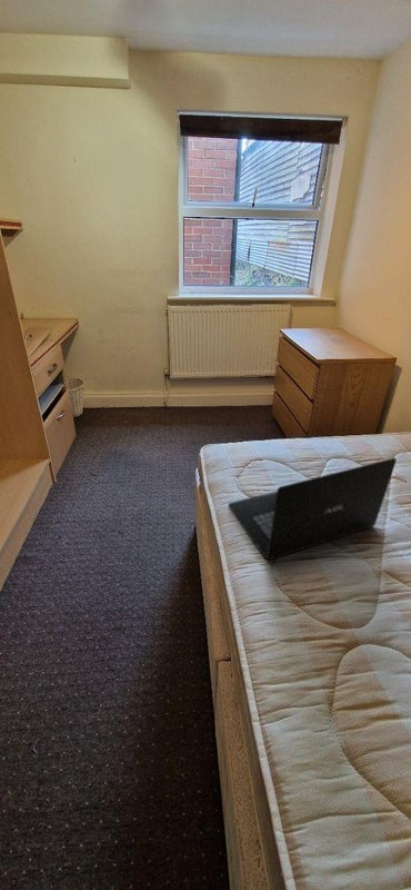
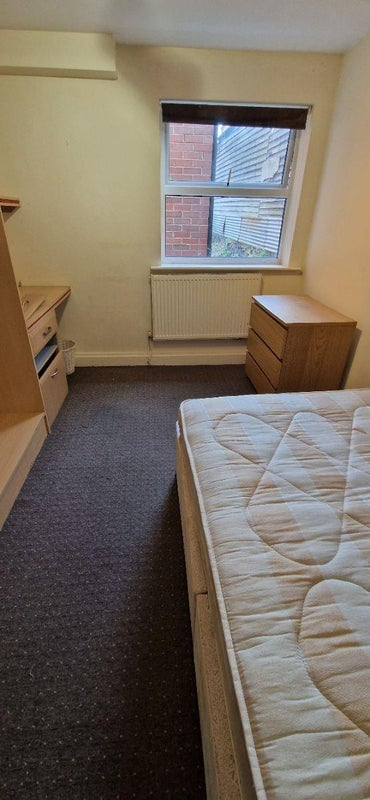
- laptop [227,457,398,561]
